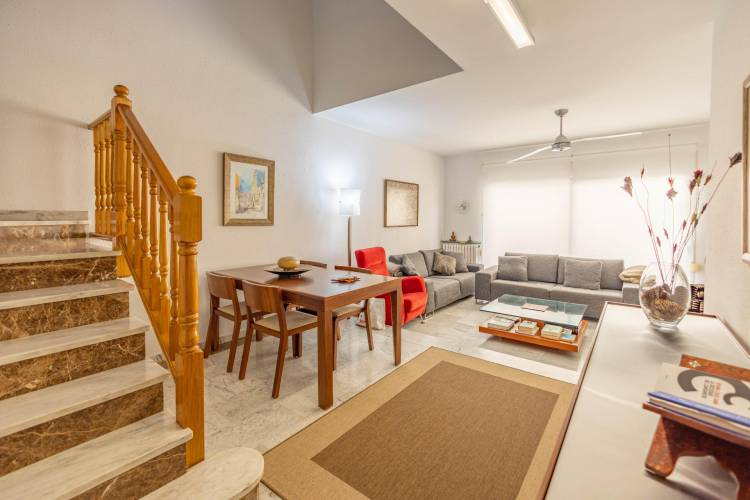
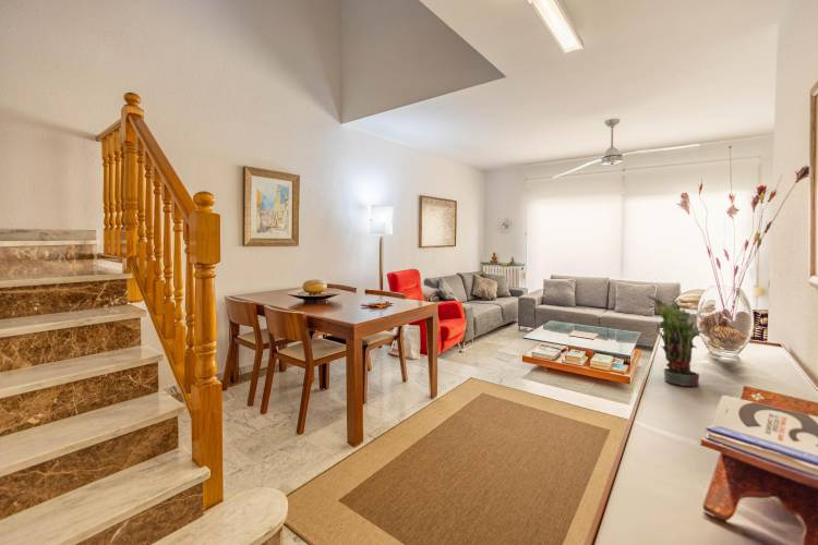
+ potted plant [647,293,712,387]
